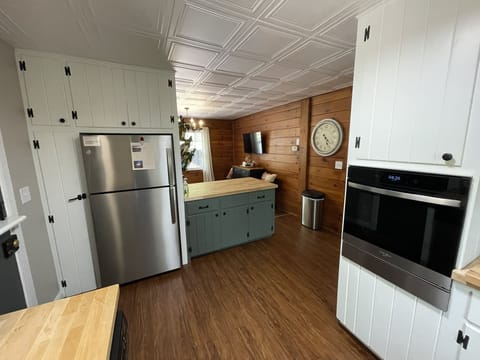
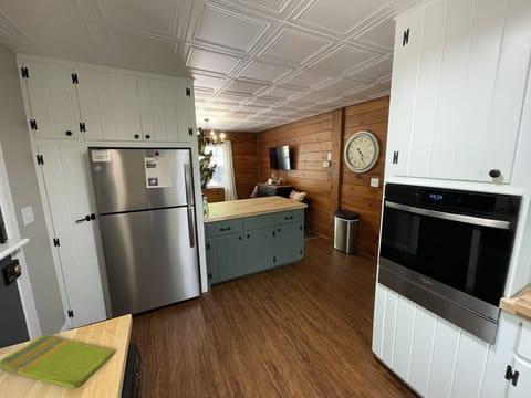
+ dish towel [0,333,116,390]
